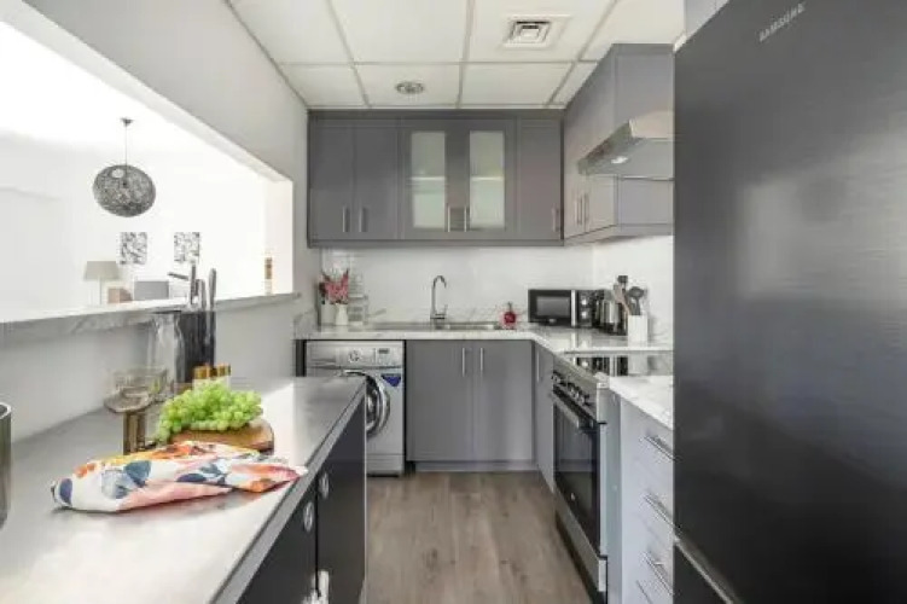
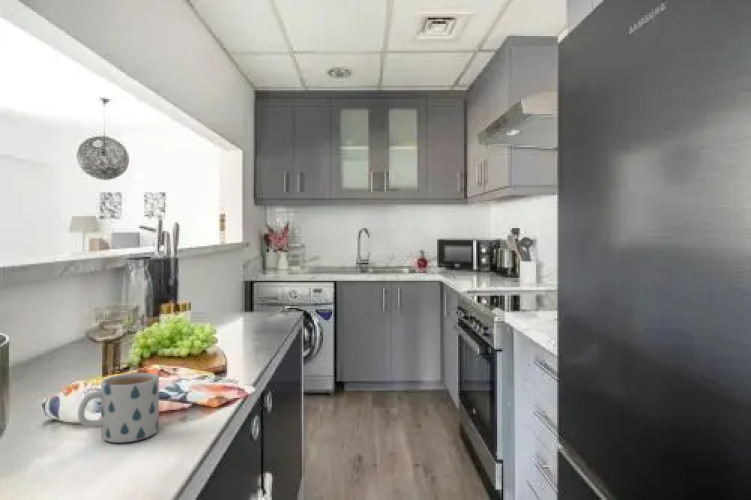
+ mug [77,372,160,444]
